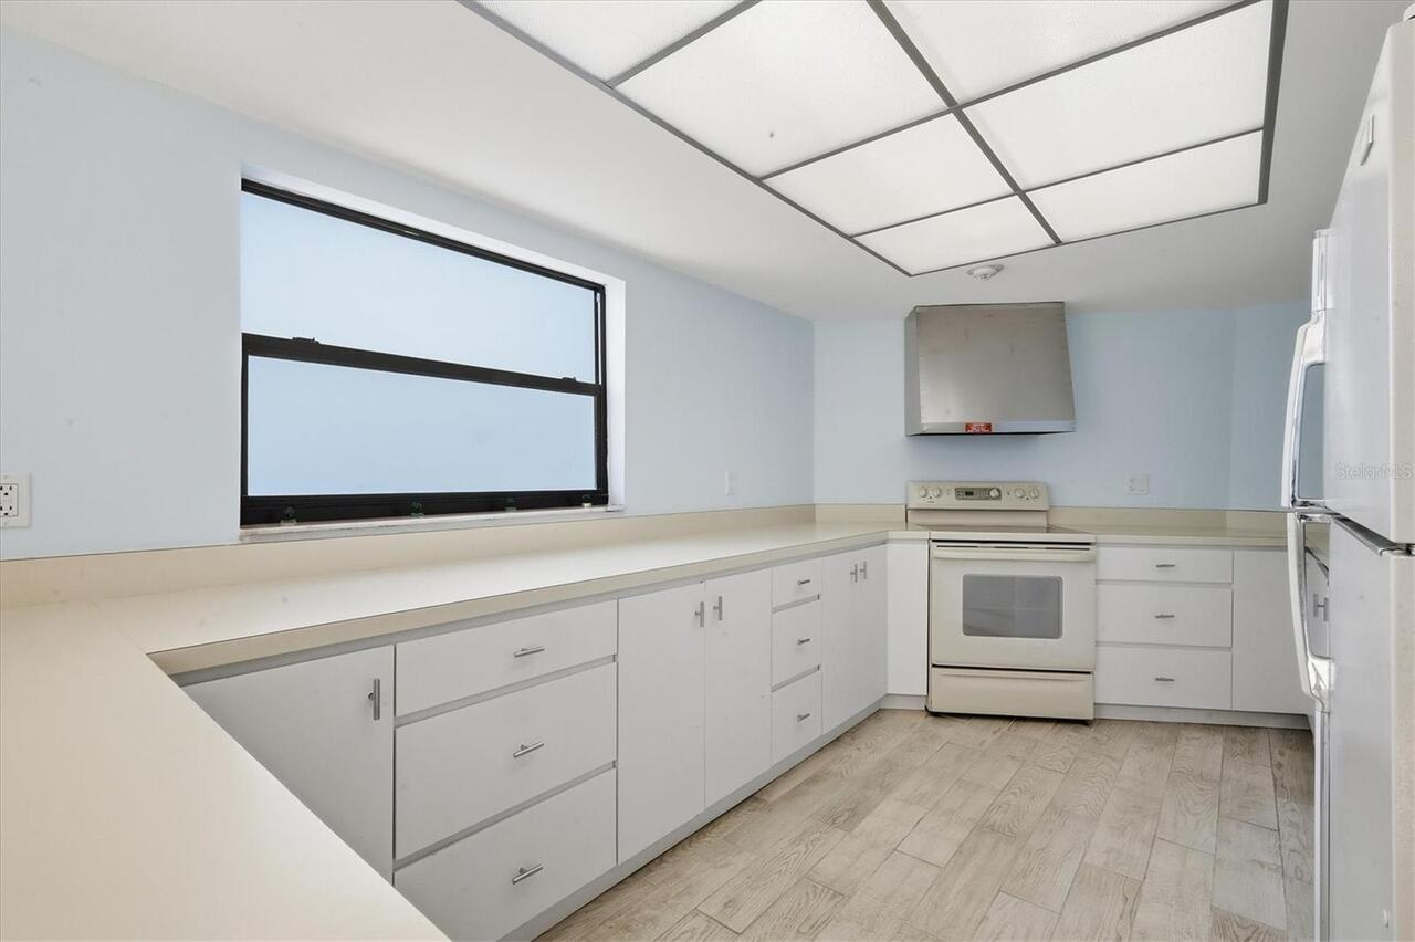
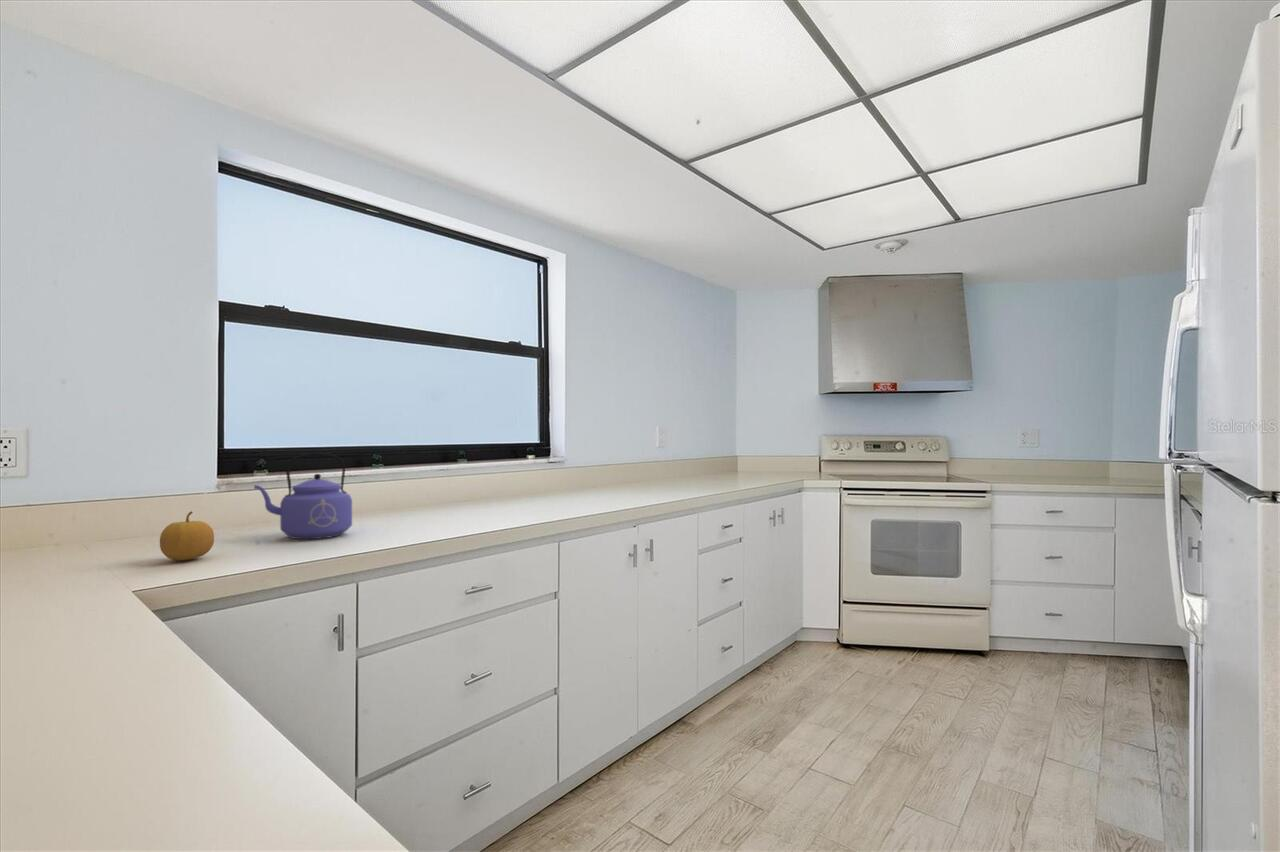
+ fruit [159,510,215,561]
+ kettle [253,452,353,540]
